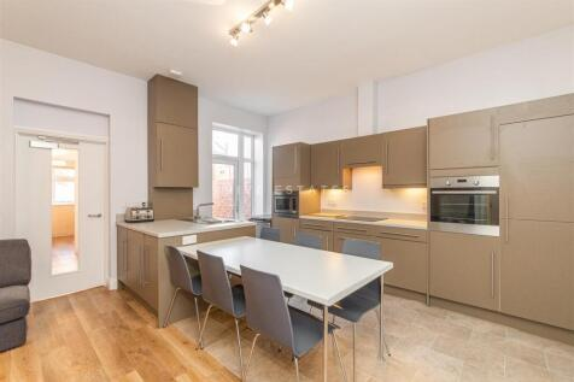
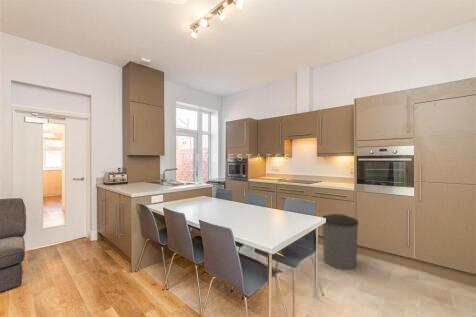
+ trash can [321,213,359,271]
